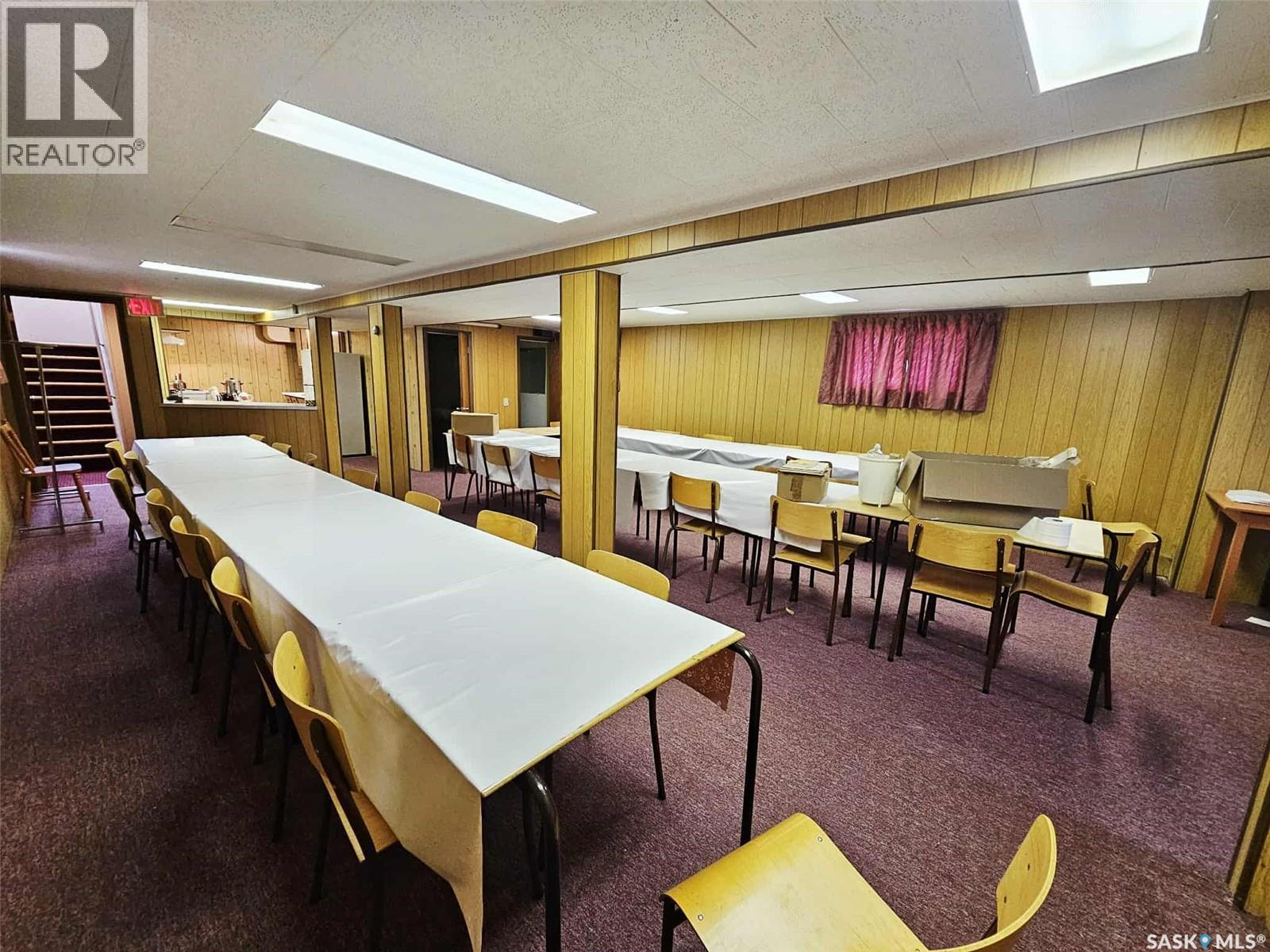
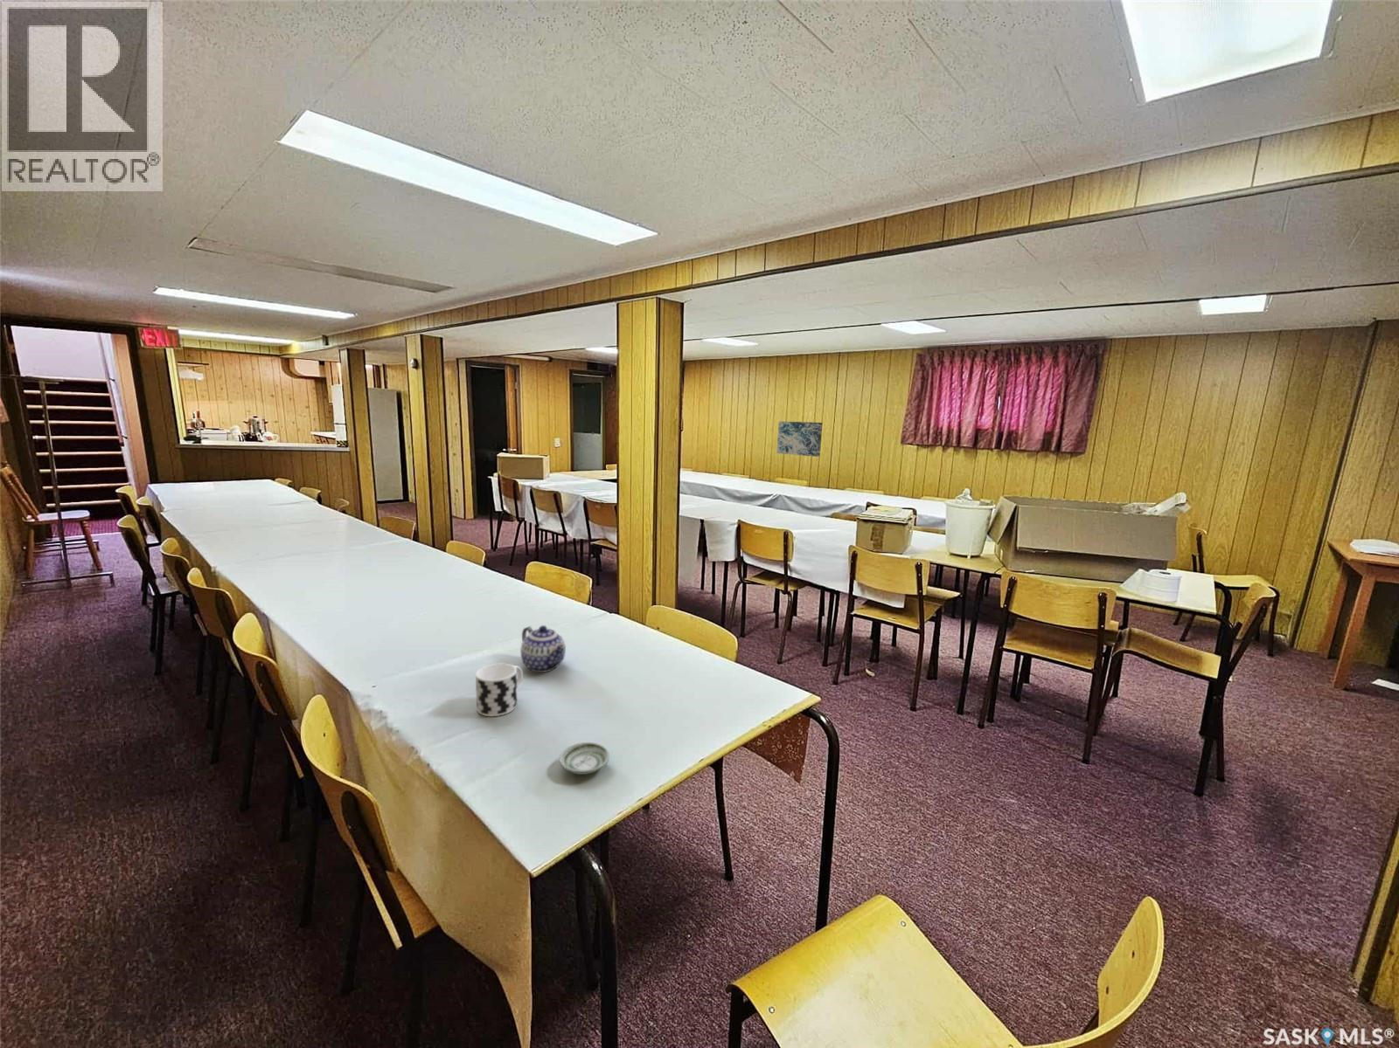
+ saucer [558,742,610,775]
+ teapot [519,624,566,674]
+ wall art [776,421,824,458]
+ cup [475,663,523,717]
